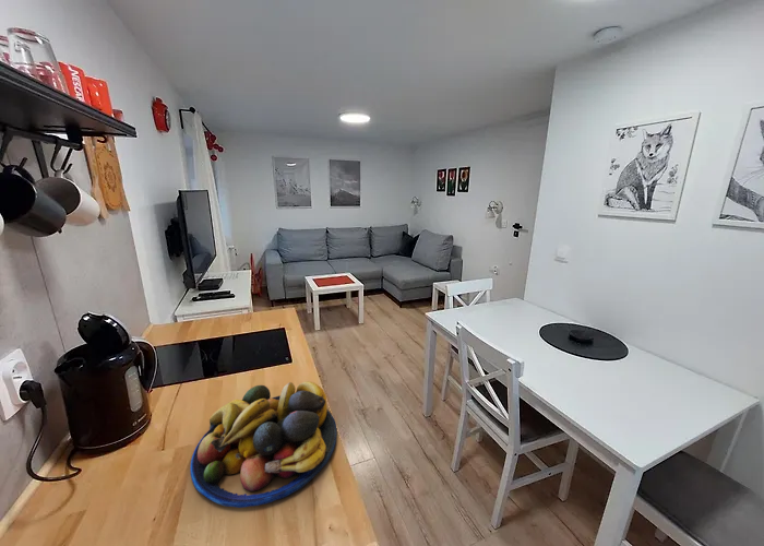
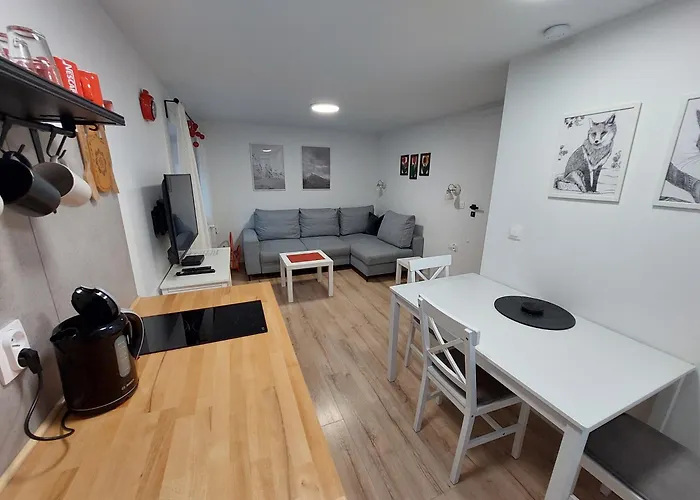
- fruit bowl [189,380,338,509]
